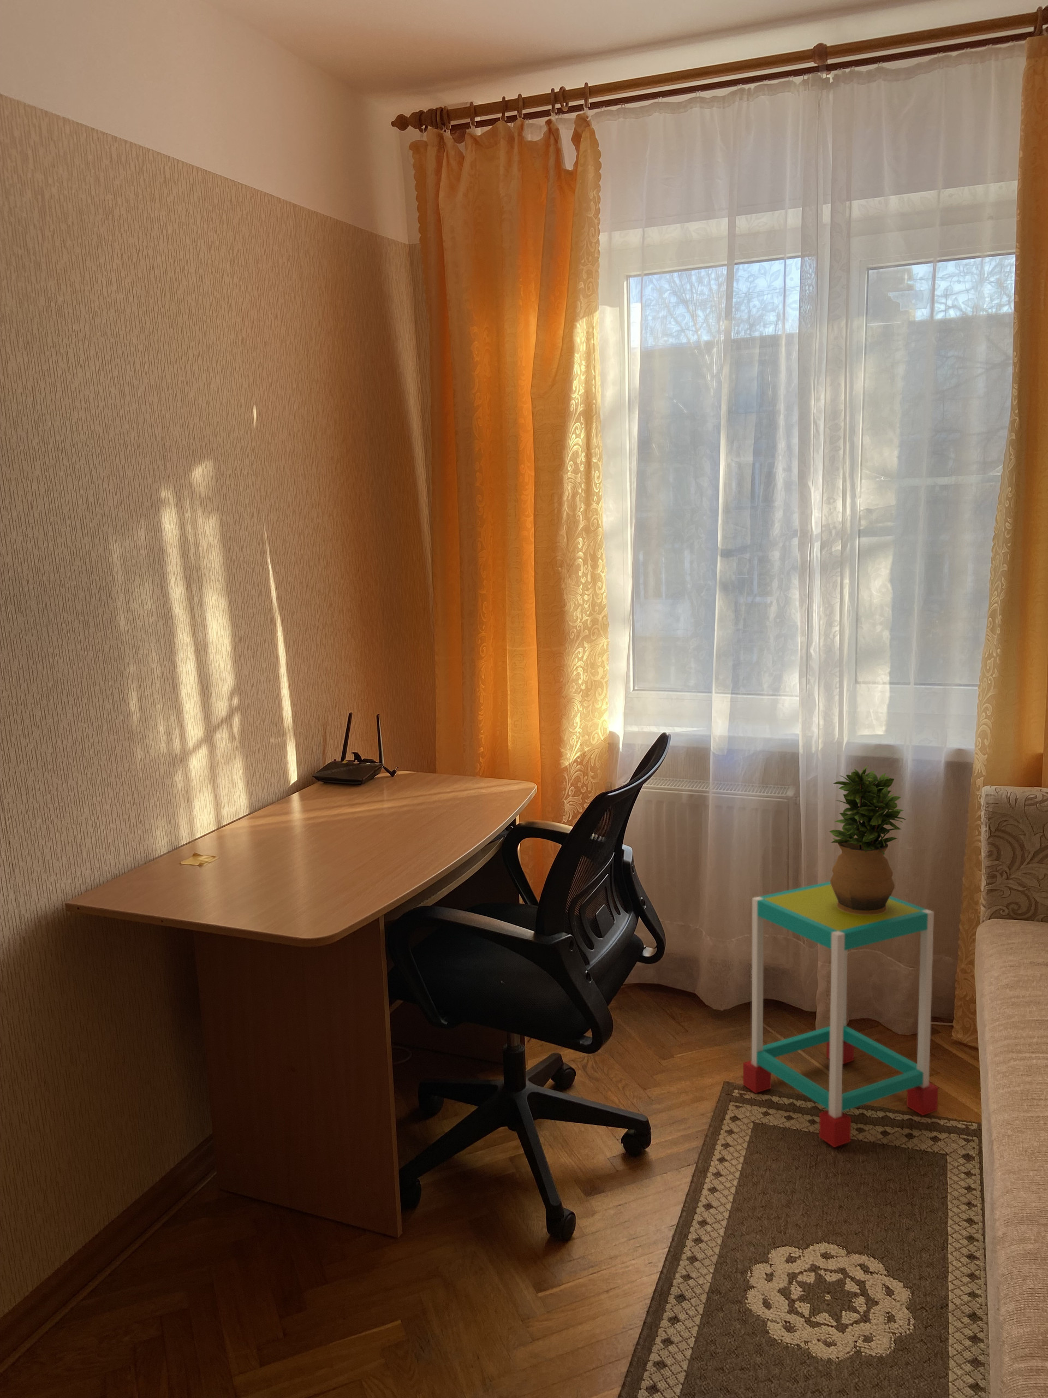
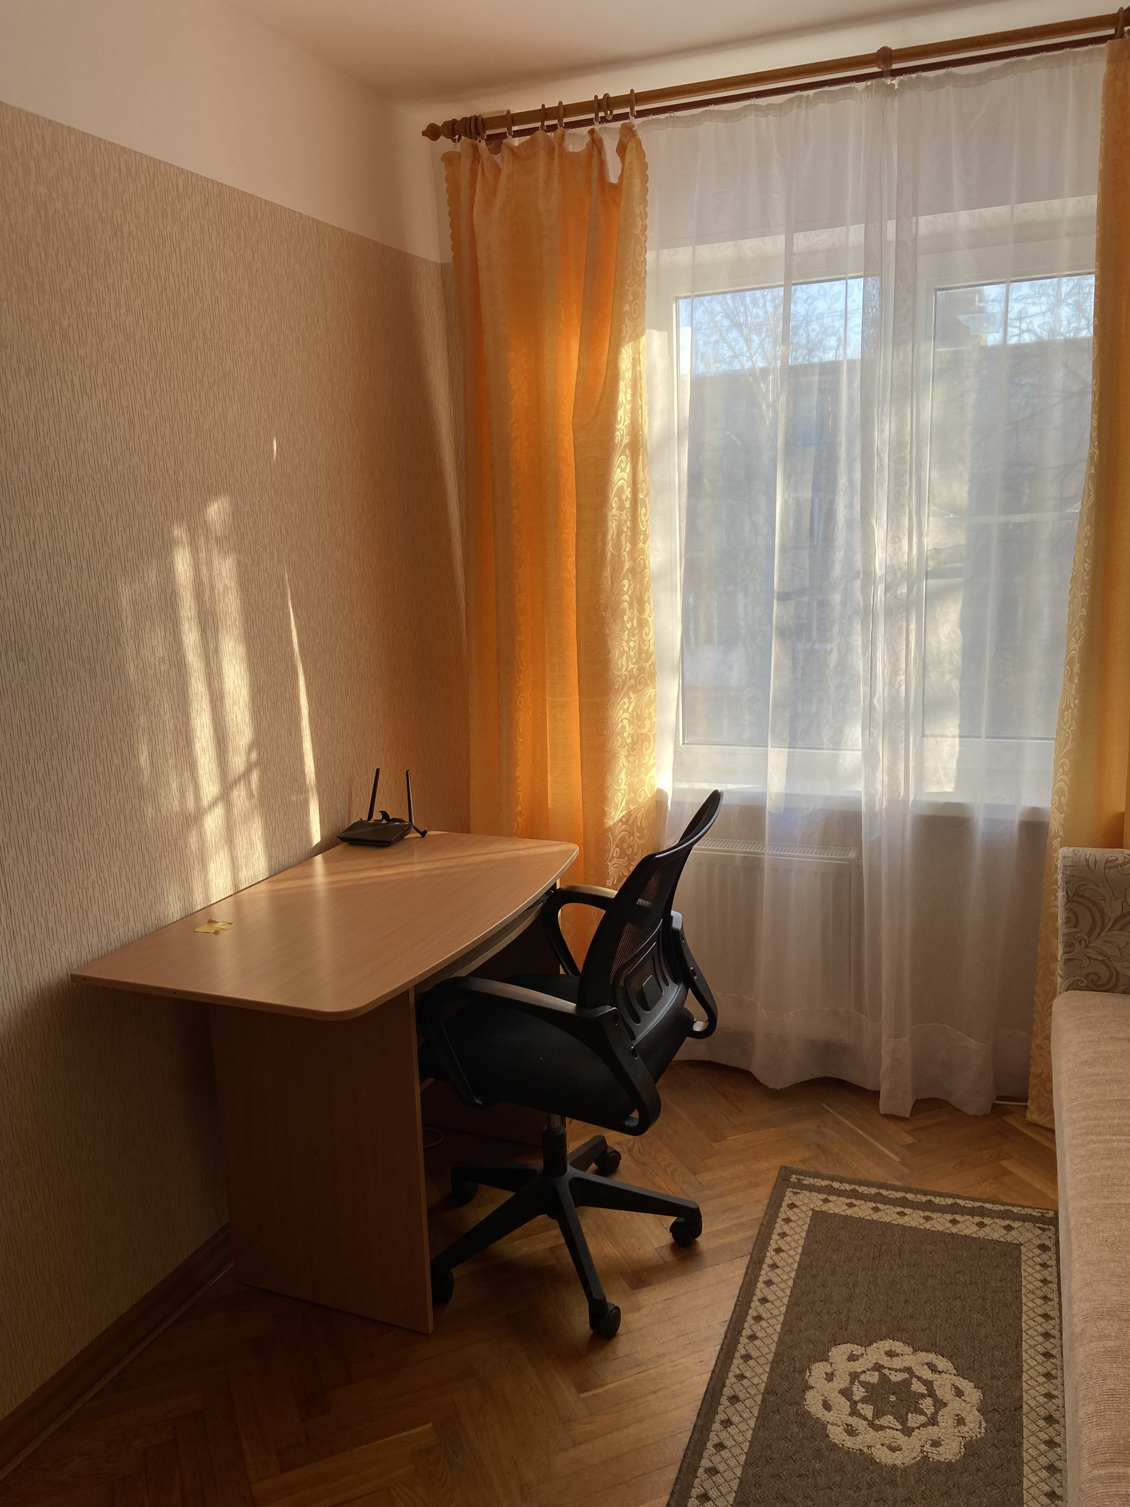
- potted plant [829,765,907,915]
- side table [742,881,939,1148]
